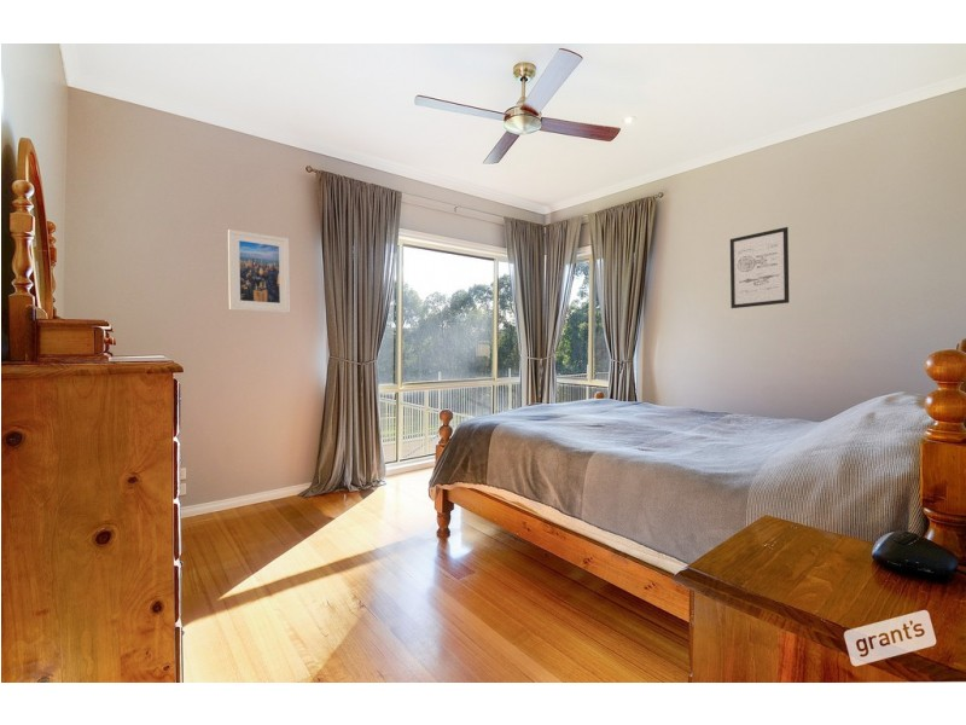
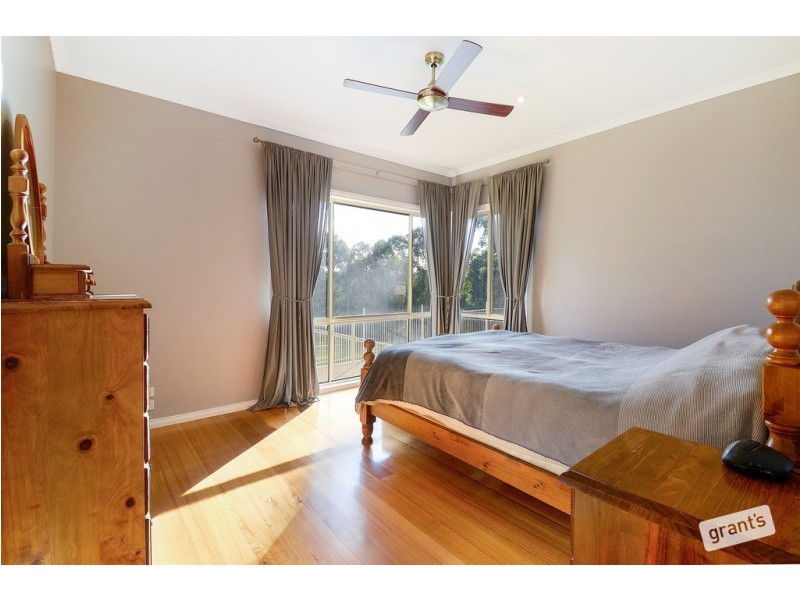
- wall art [729,226,790,309]
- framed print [227,228,291,314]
